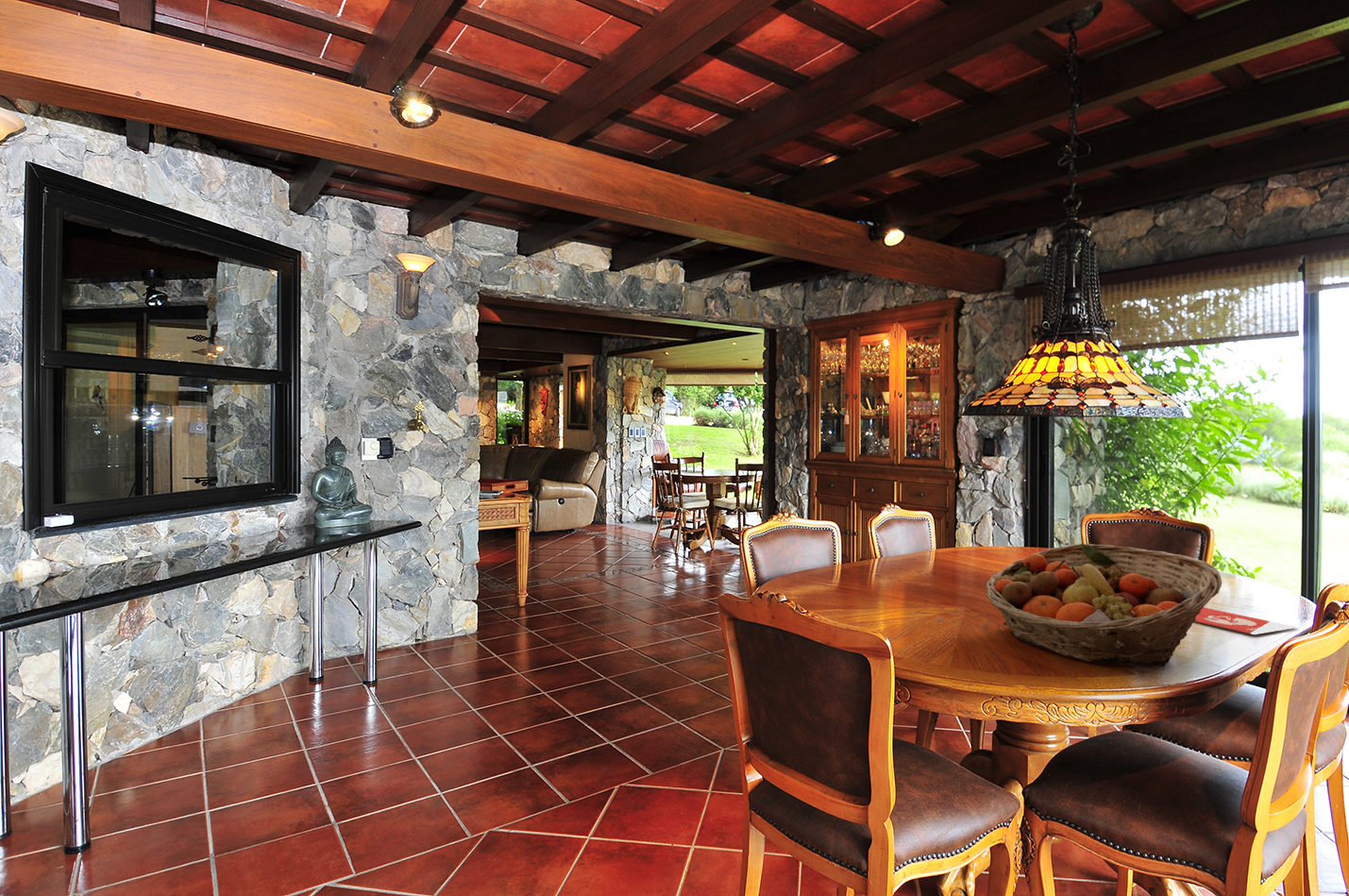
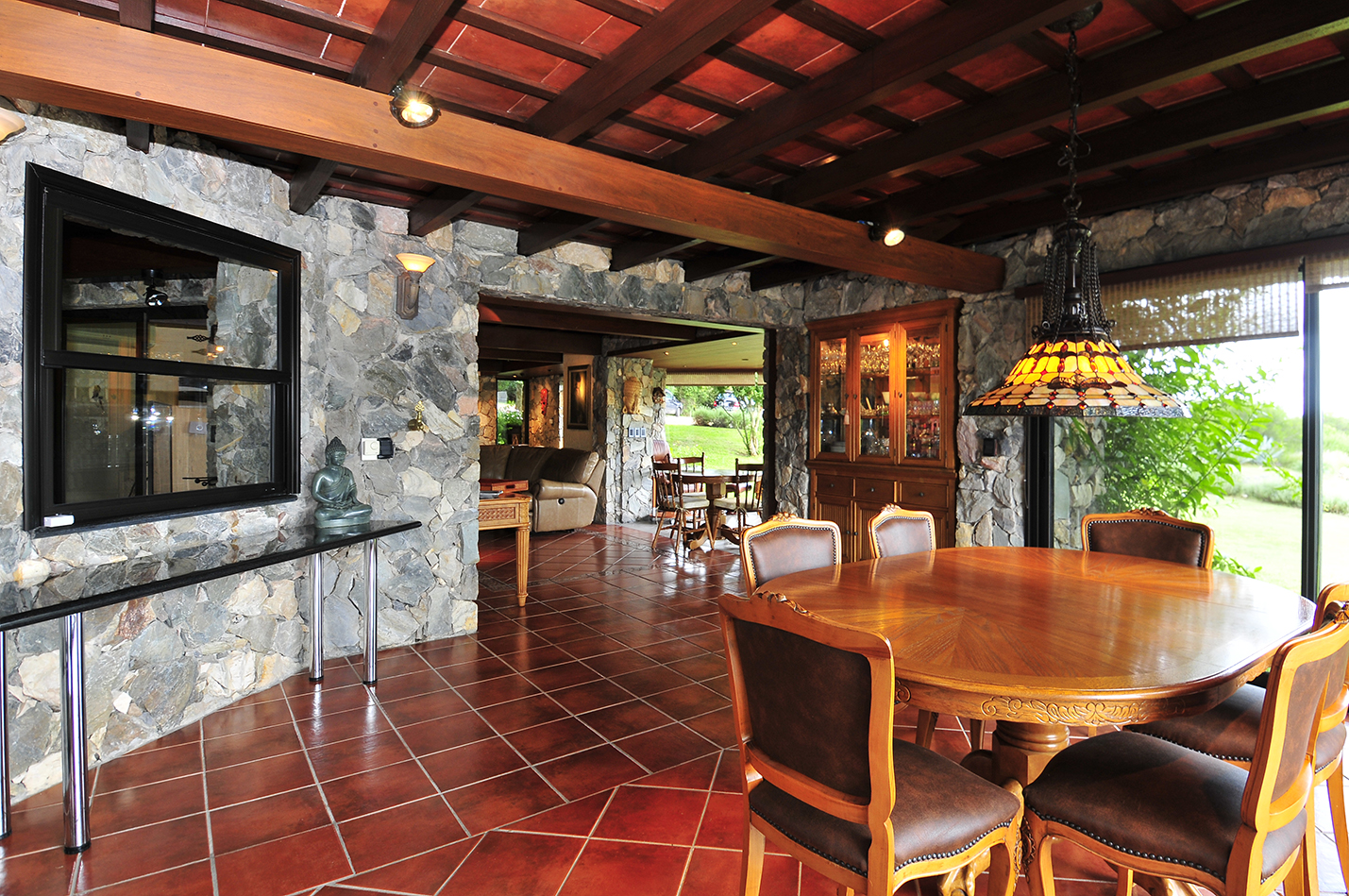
- fruit basket [985,543,1223,668]
- book [1194,607,1298,635]
